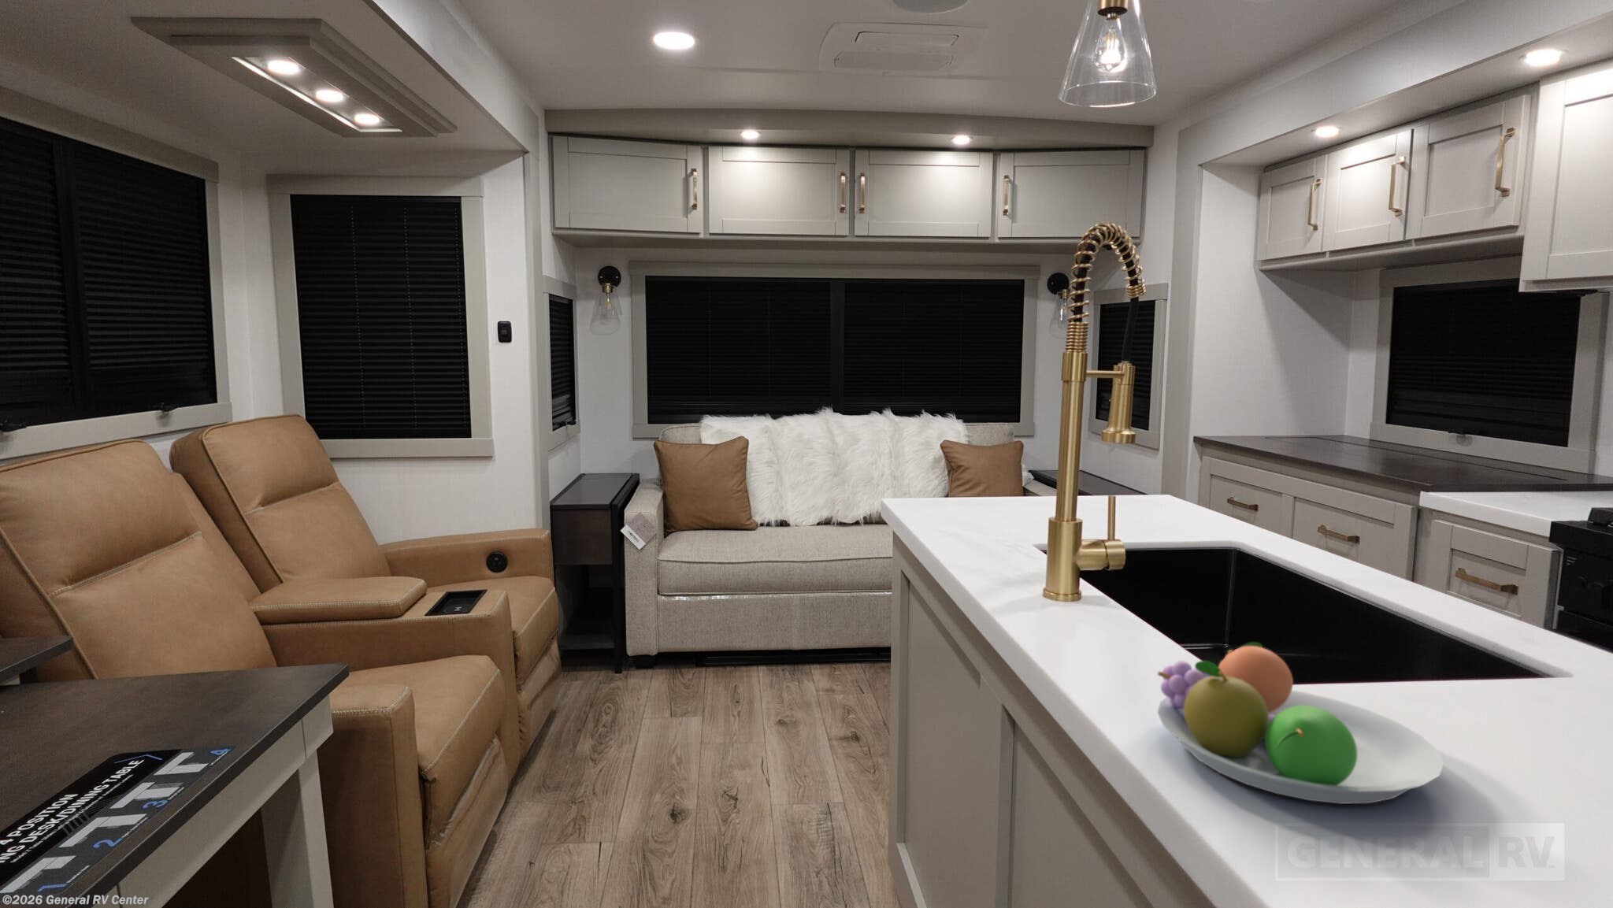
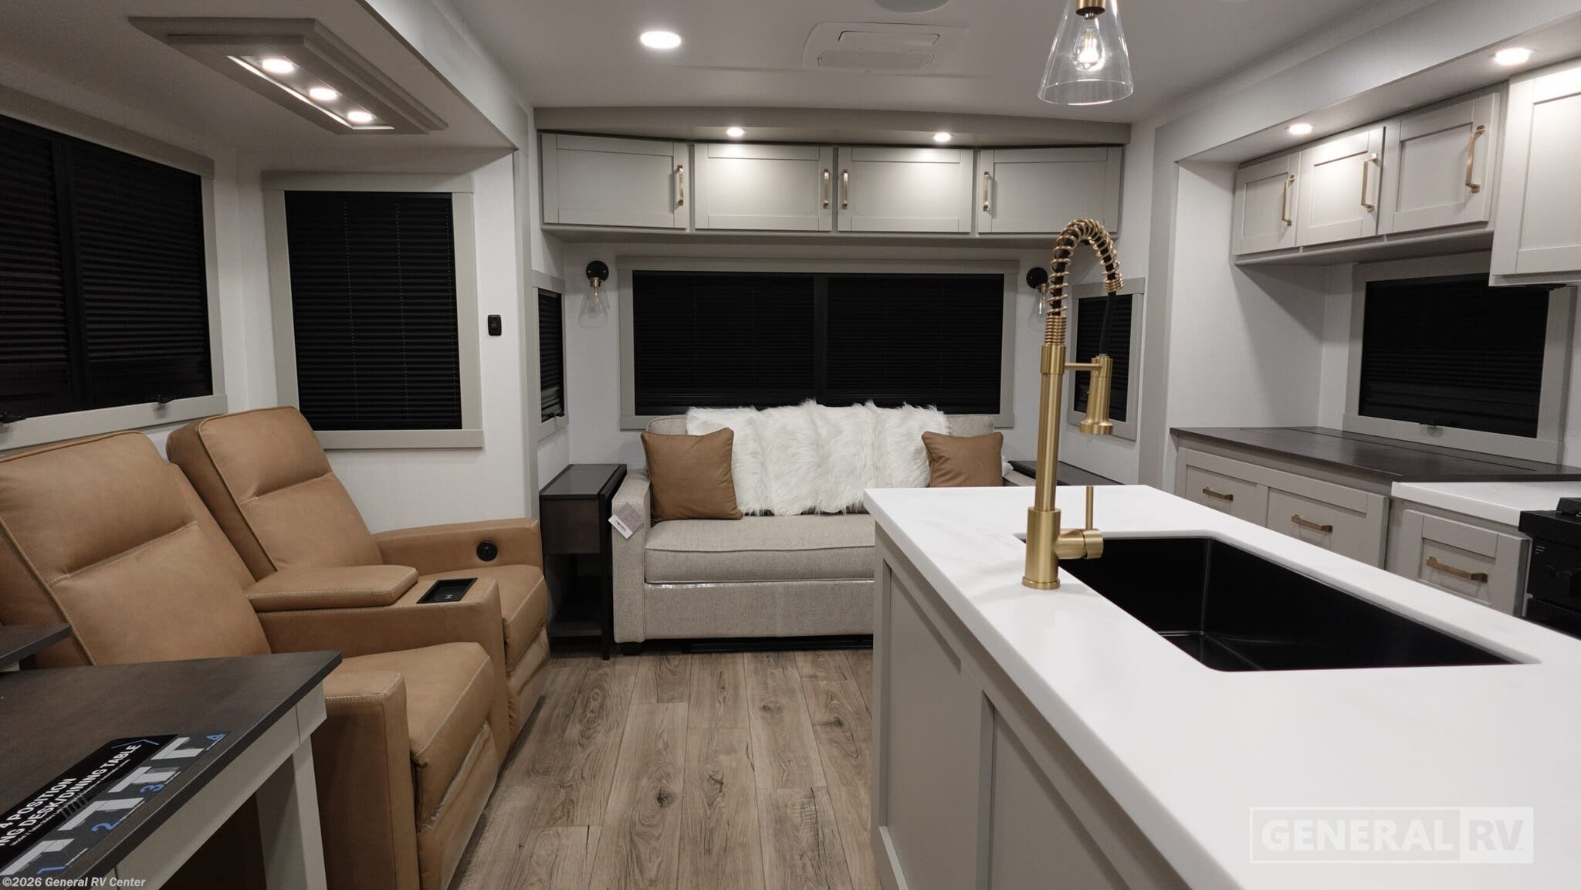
- fruit bowl [1157,642,1445,805]
